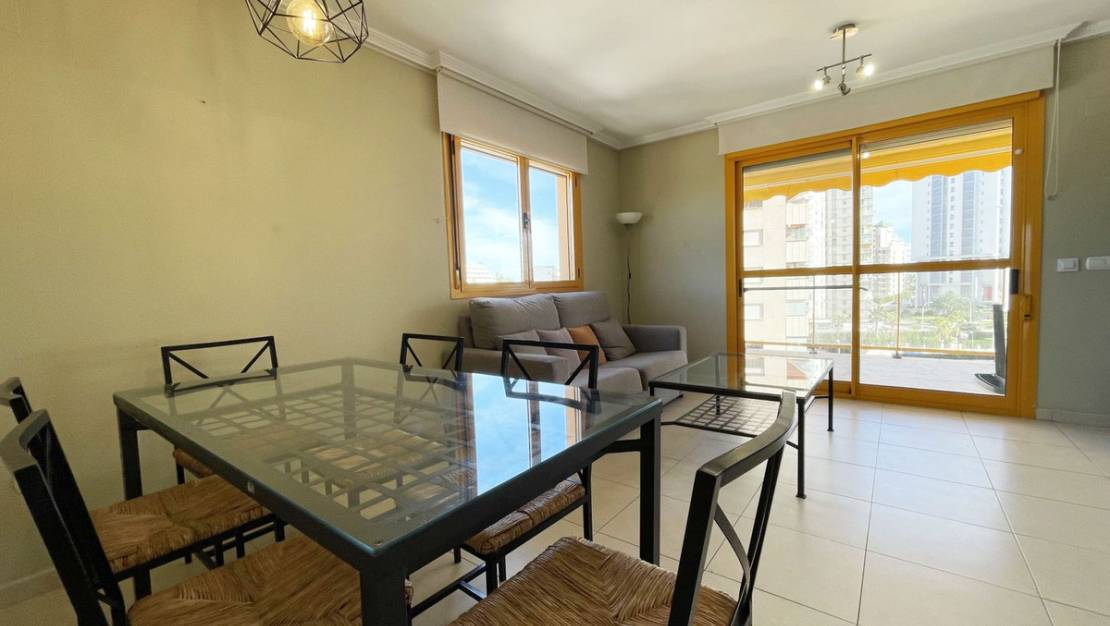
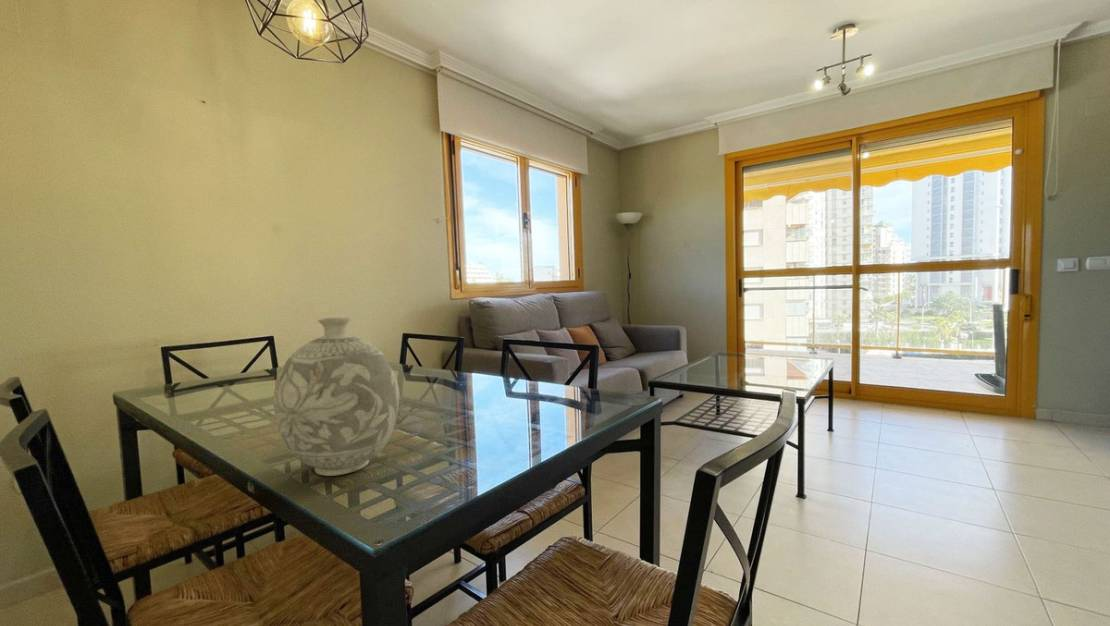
+ decorative vase [272,317,400,477]
